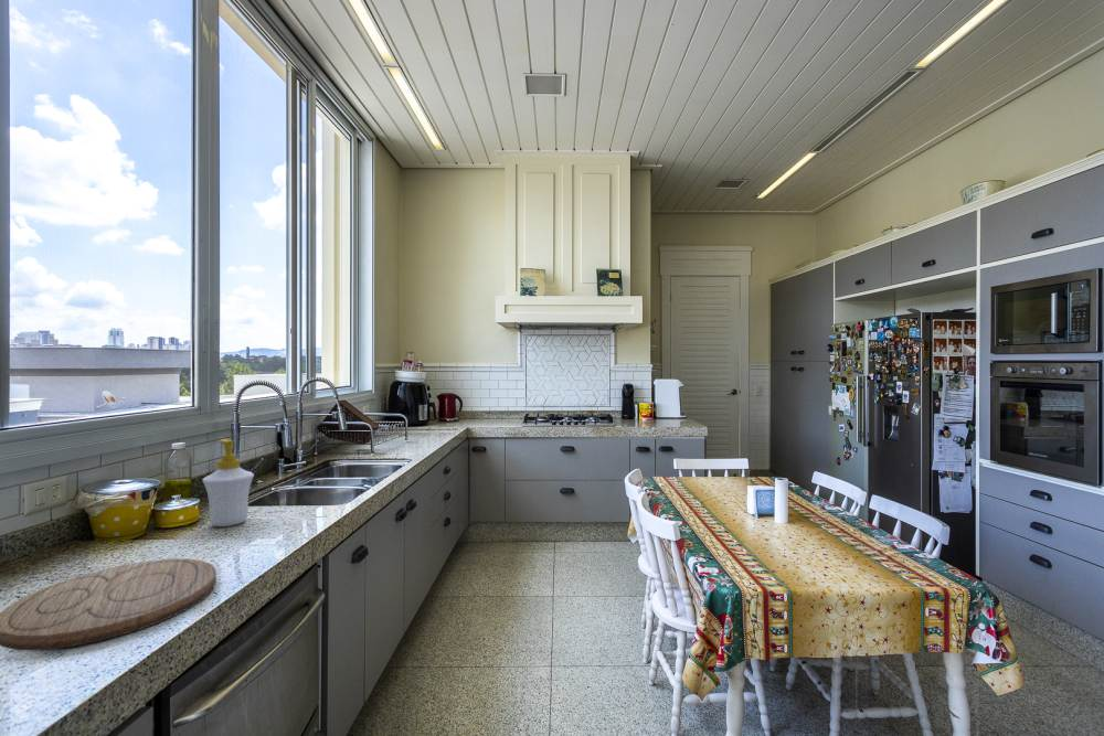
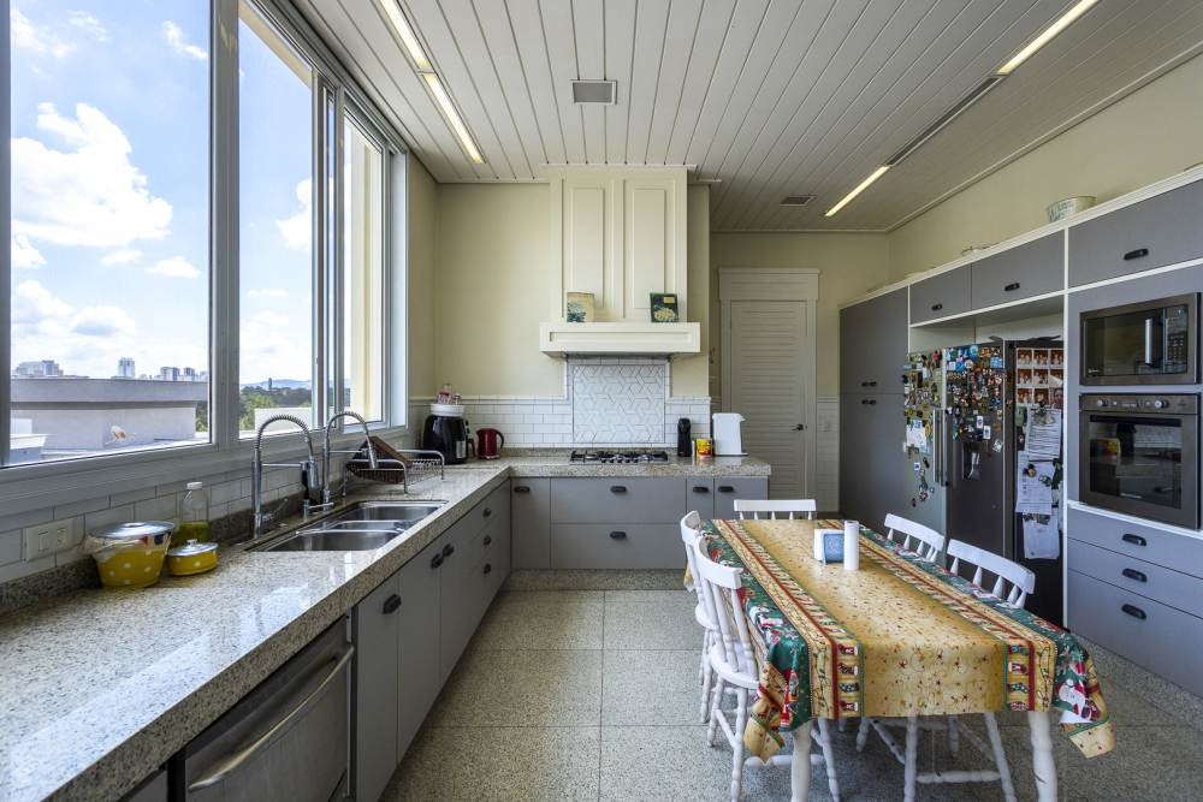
- cutting board [0,557,217,651]
- soap bottle [201,438,255,527]
